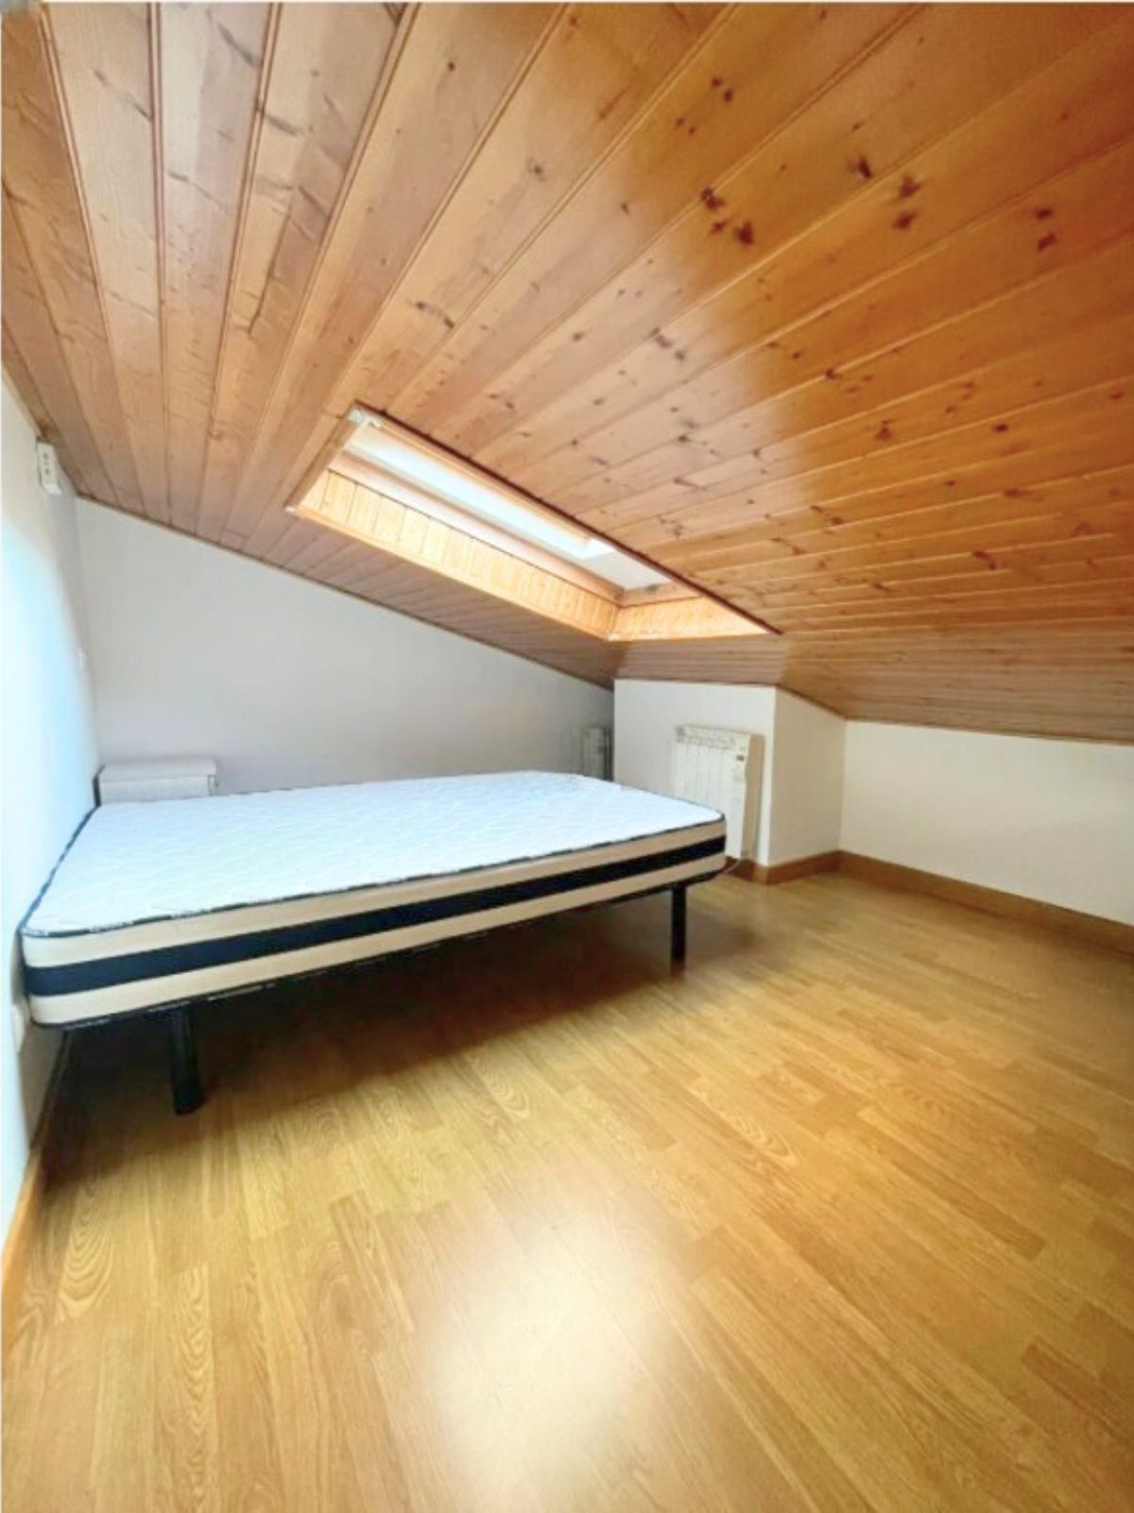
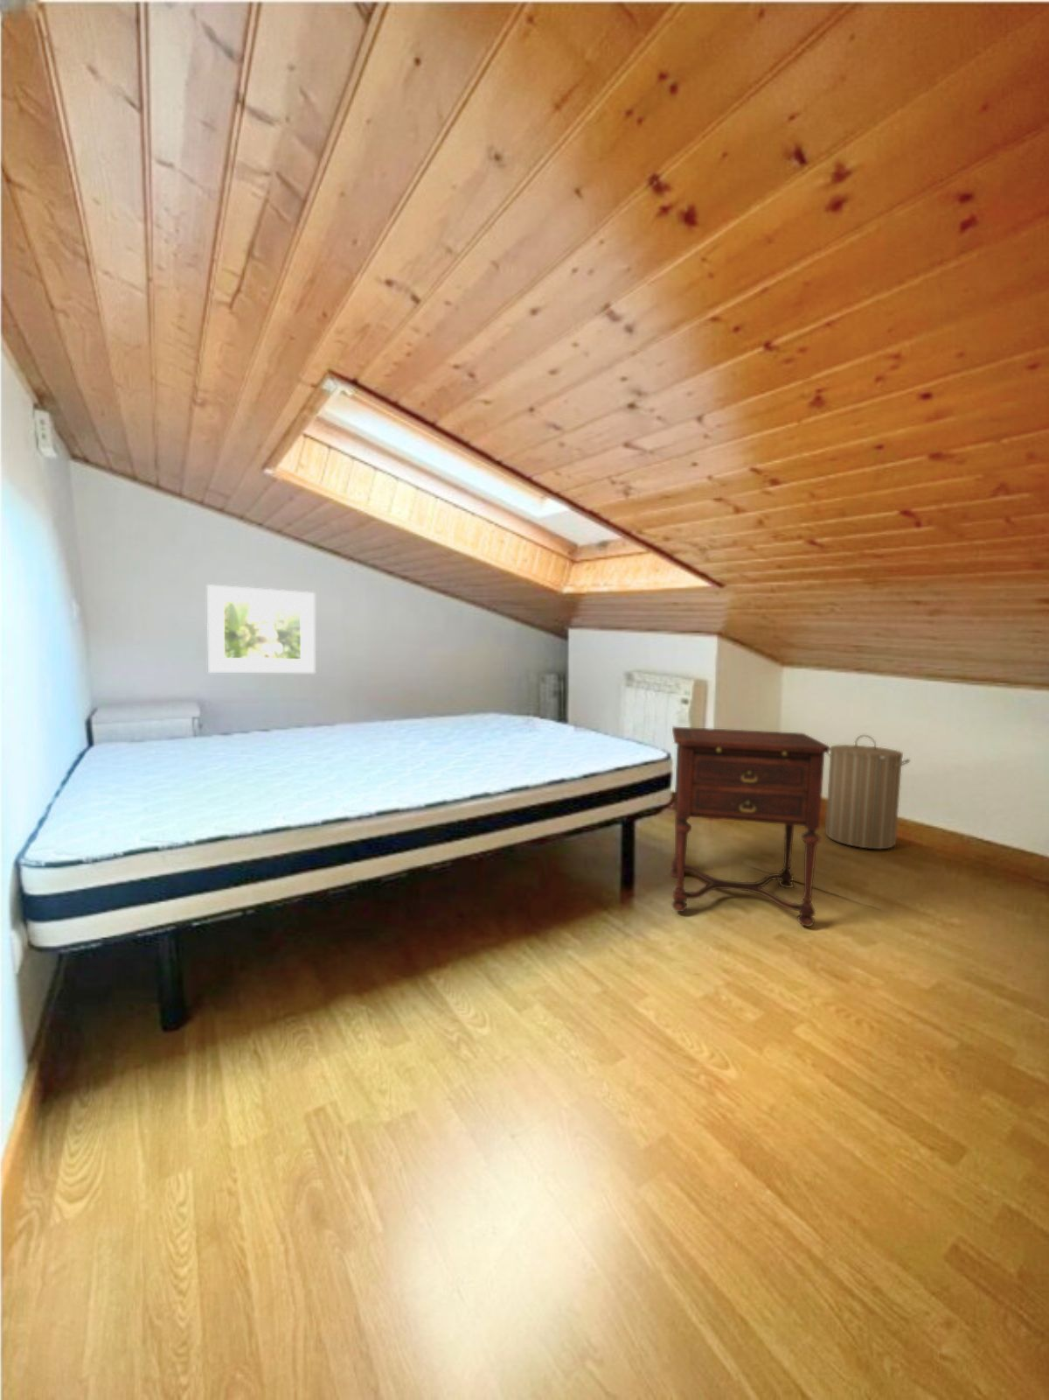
+ side table [670,726,831,927]
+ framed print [206,583,315,674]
+ laundry hamper [824,734,911,850]
